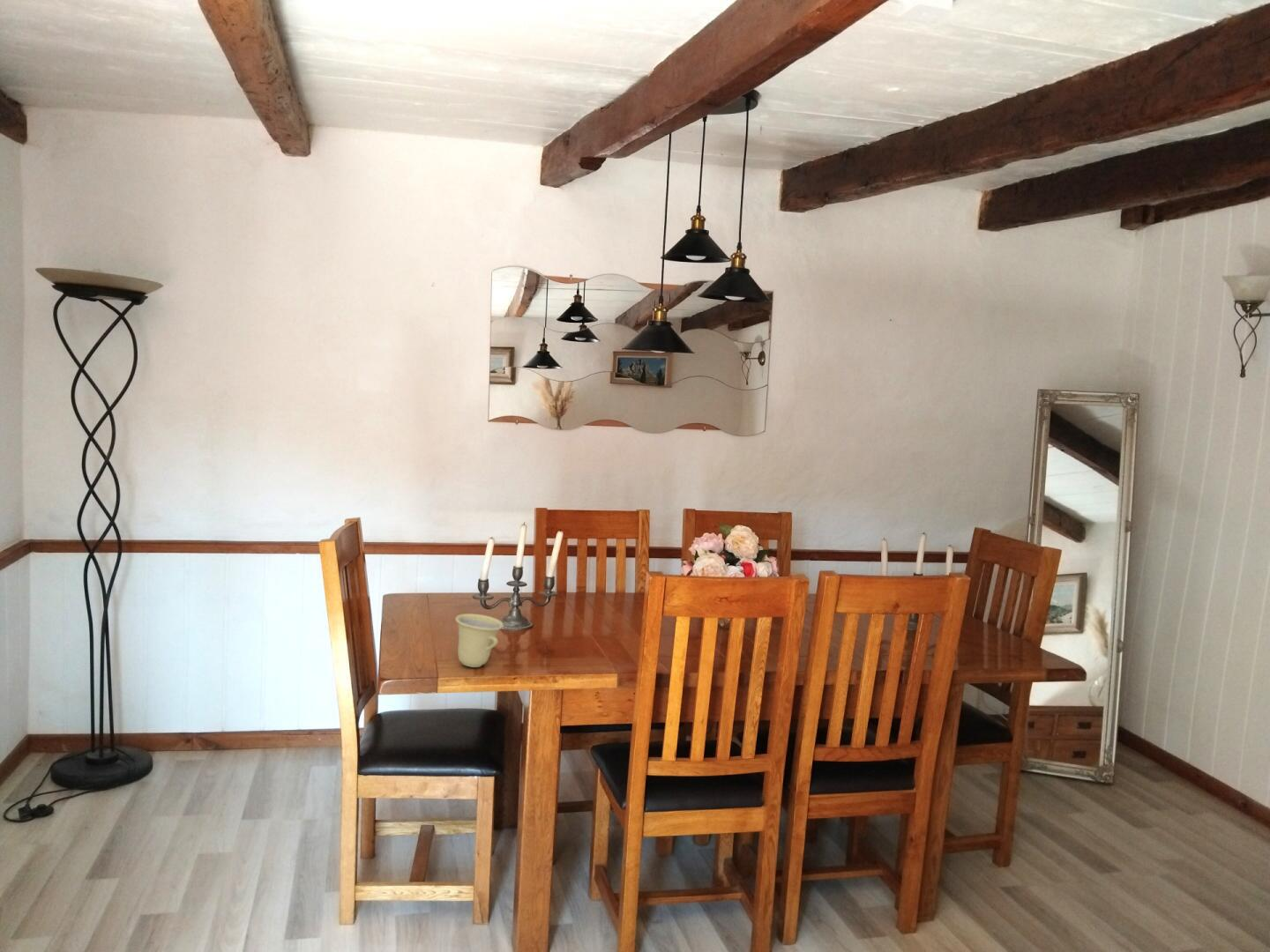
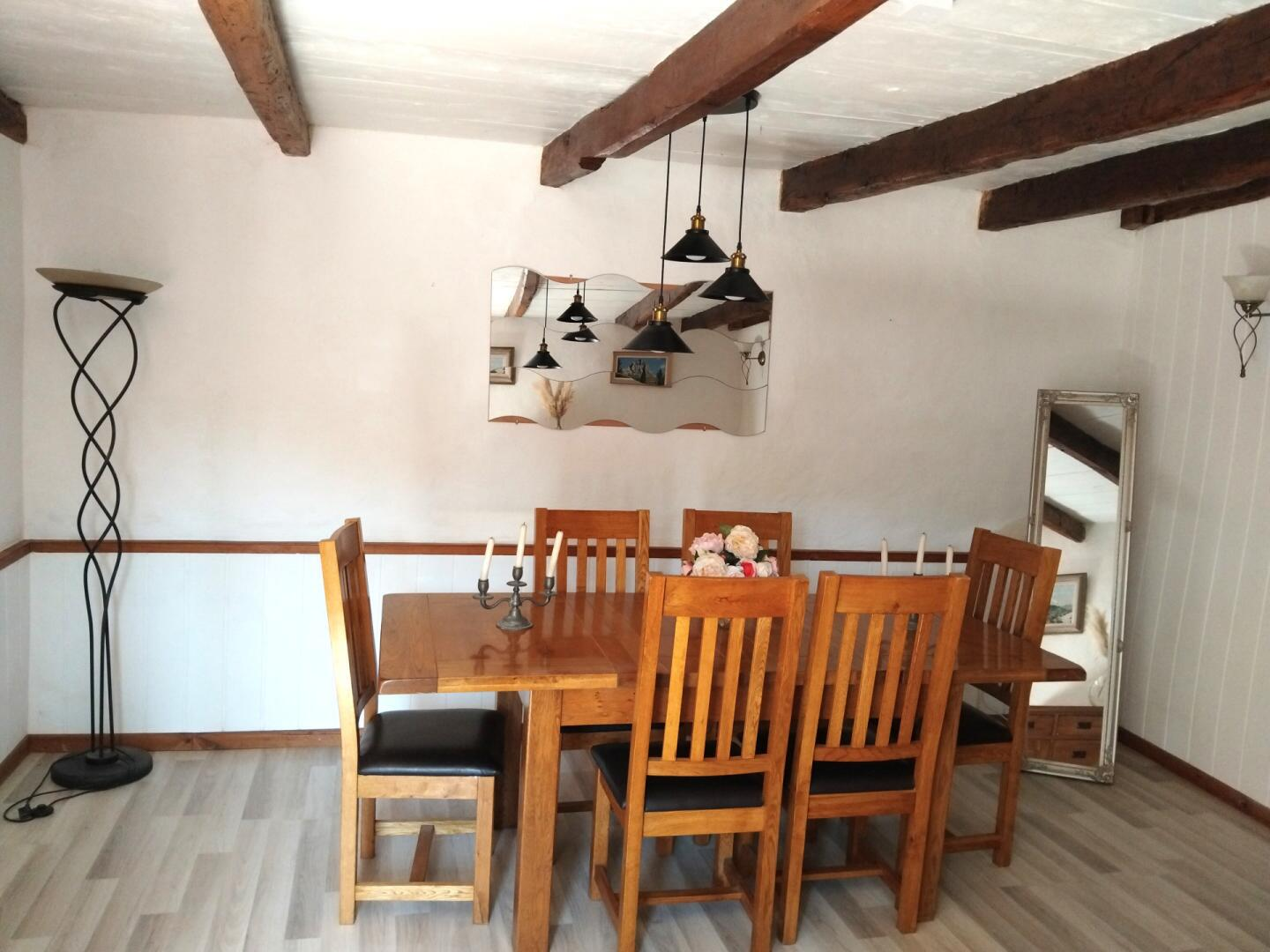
- cup [454,613,504,668]
